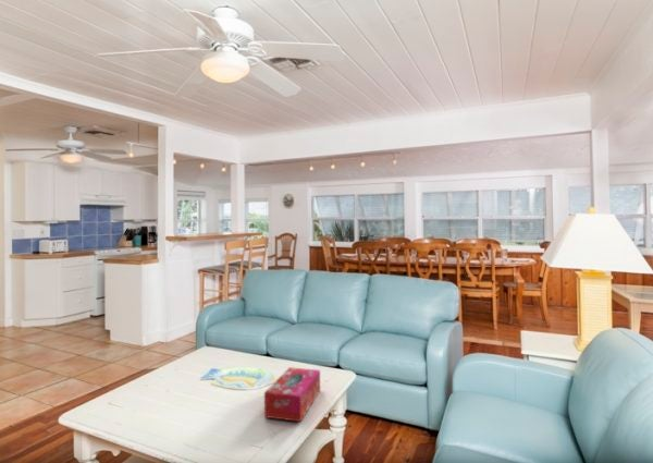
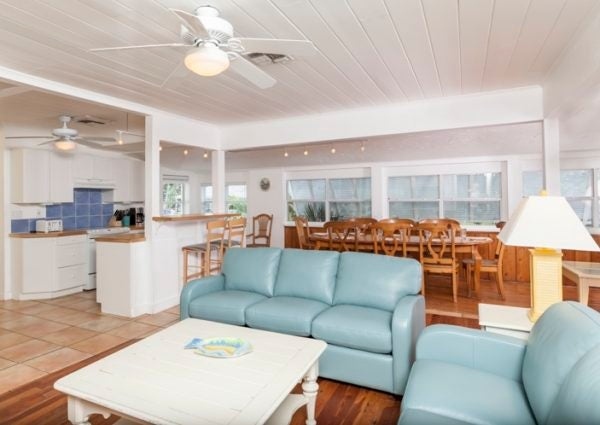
- tissue box [263,366,321,423]
